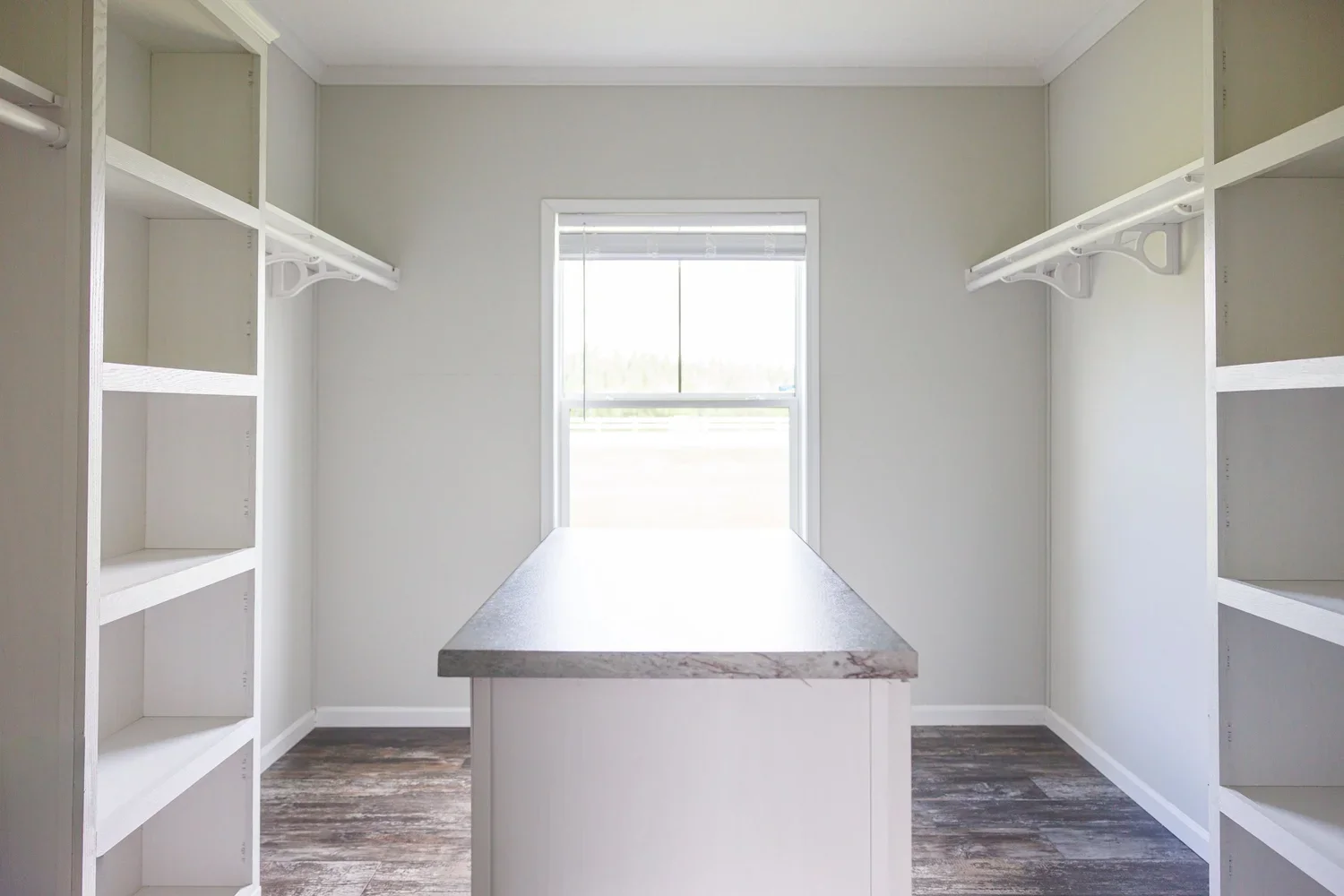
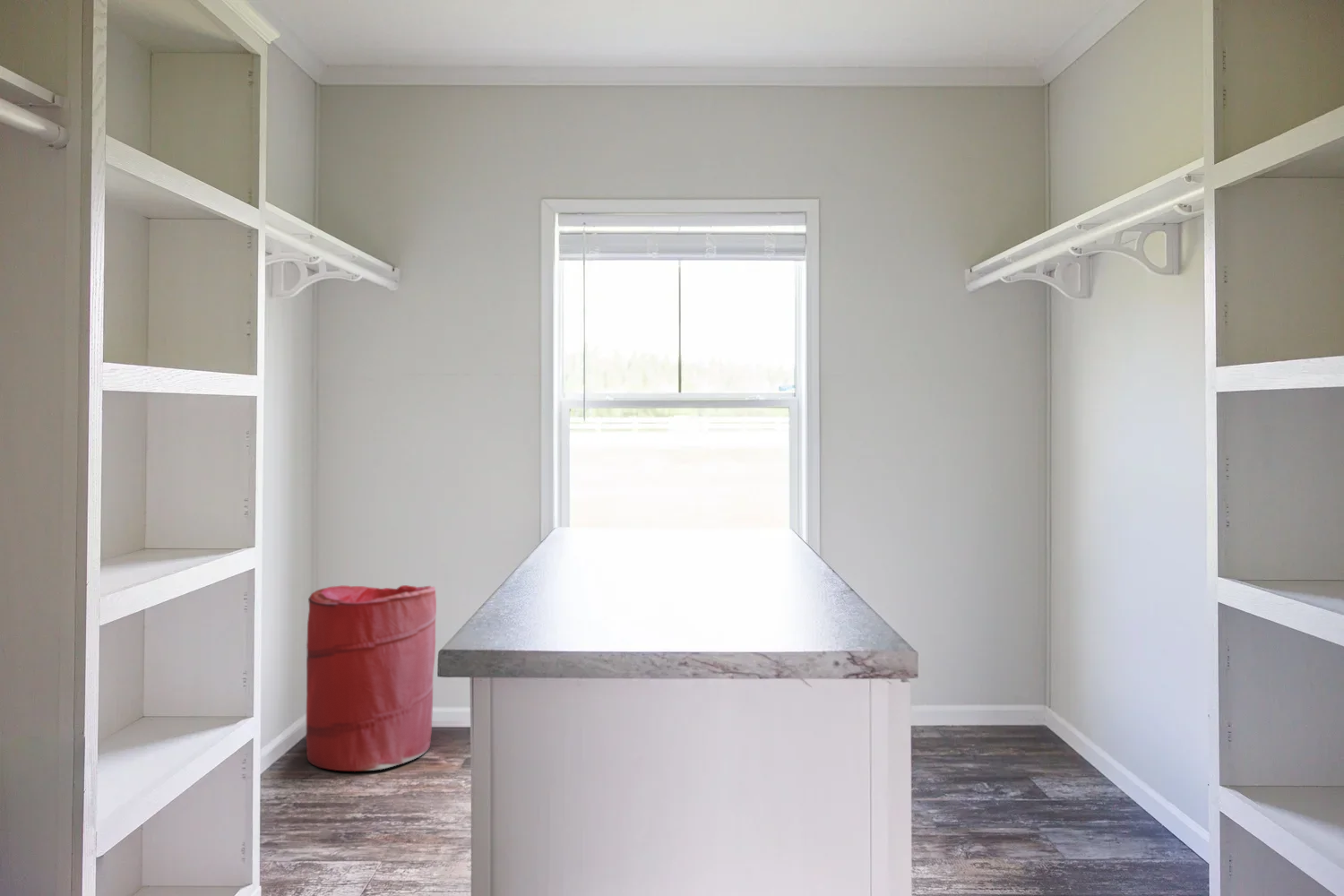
+ laundry hamper [306,584,437,772]
